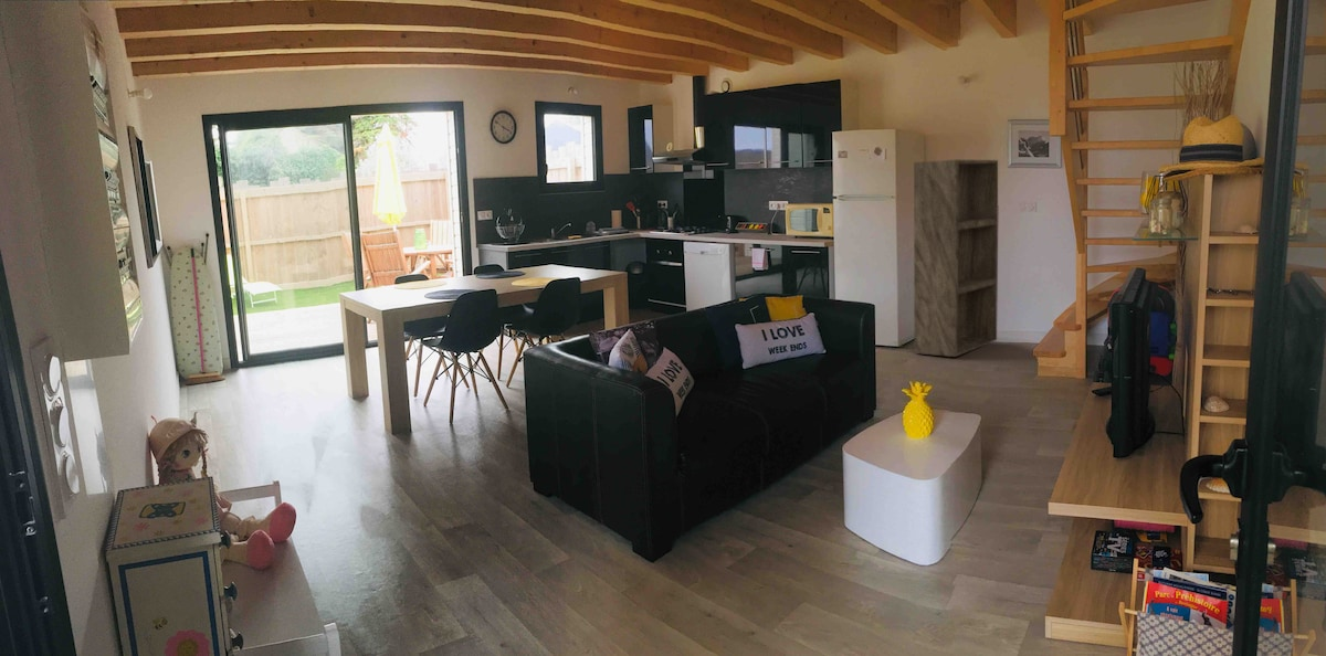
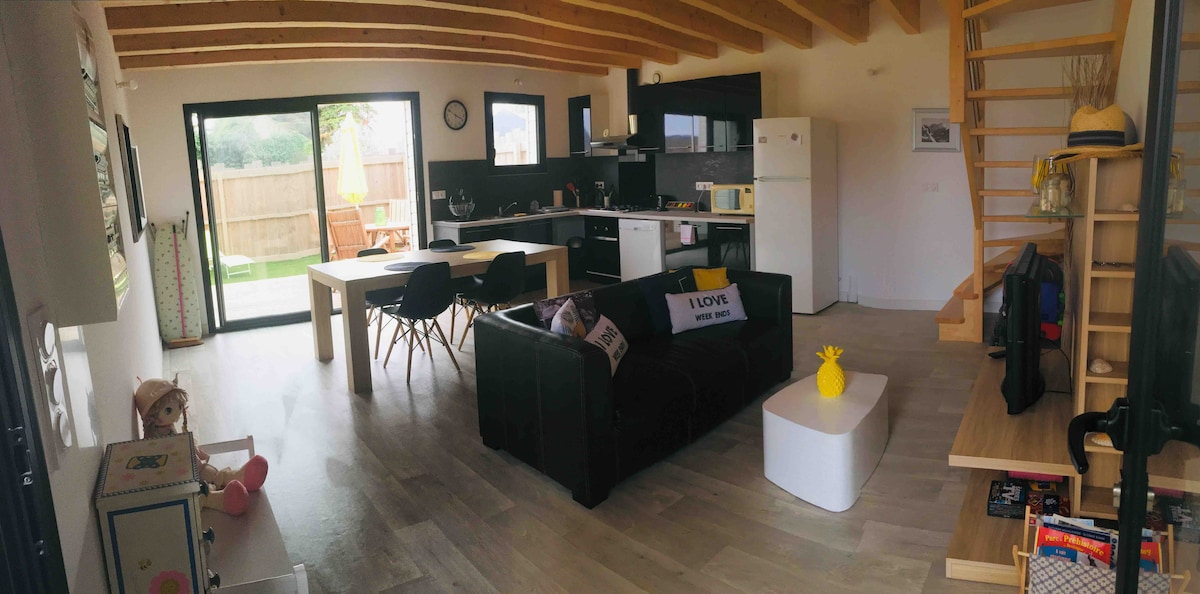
- bookshelf [913,159,999,358]
